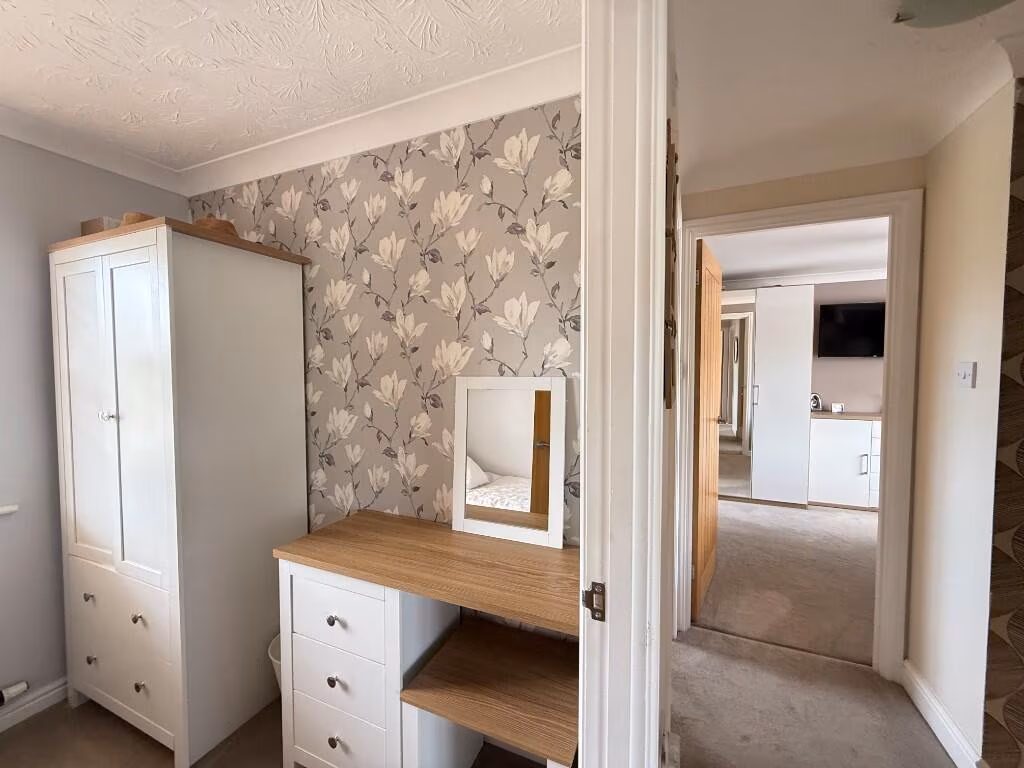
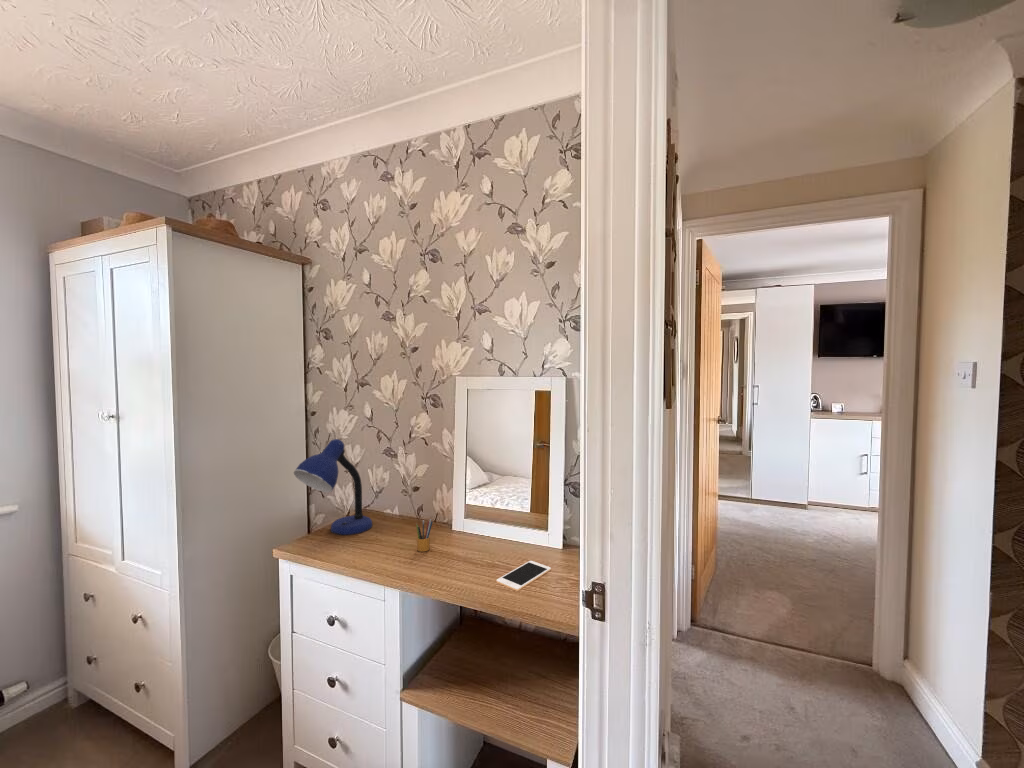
+ pencil box [415,517,434,553]
+ desk lamp [293,438,374,536]
+ cell phone [495,560,552,592]
